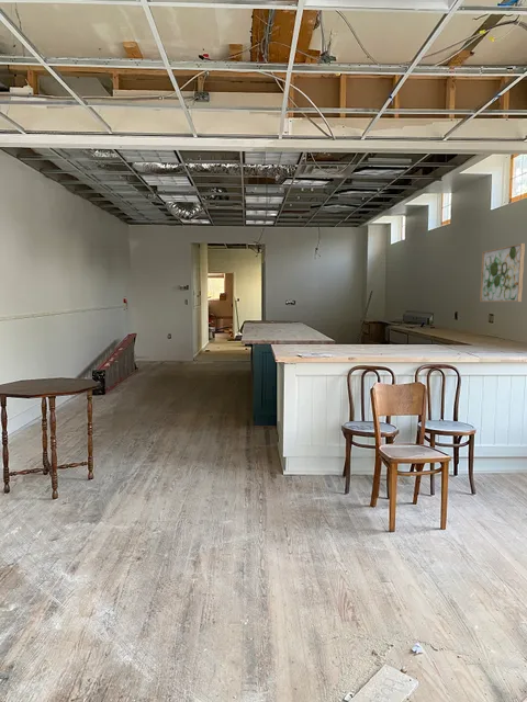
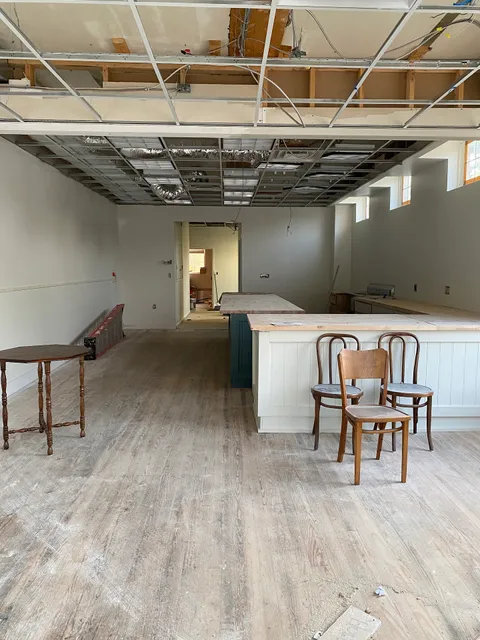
- wall art [479,242,526,303]
